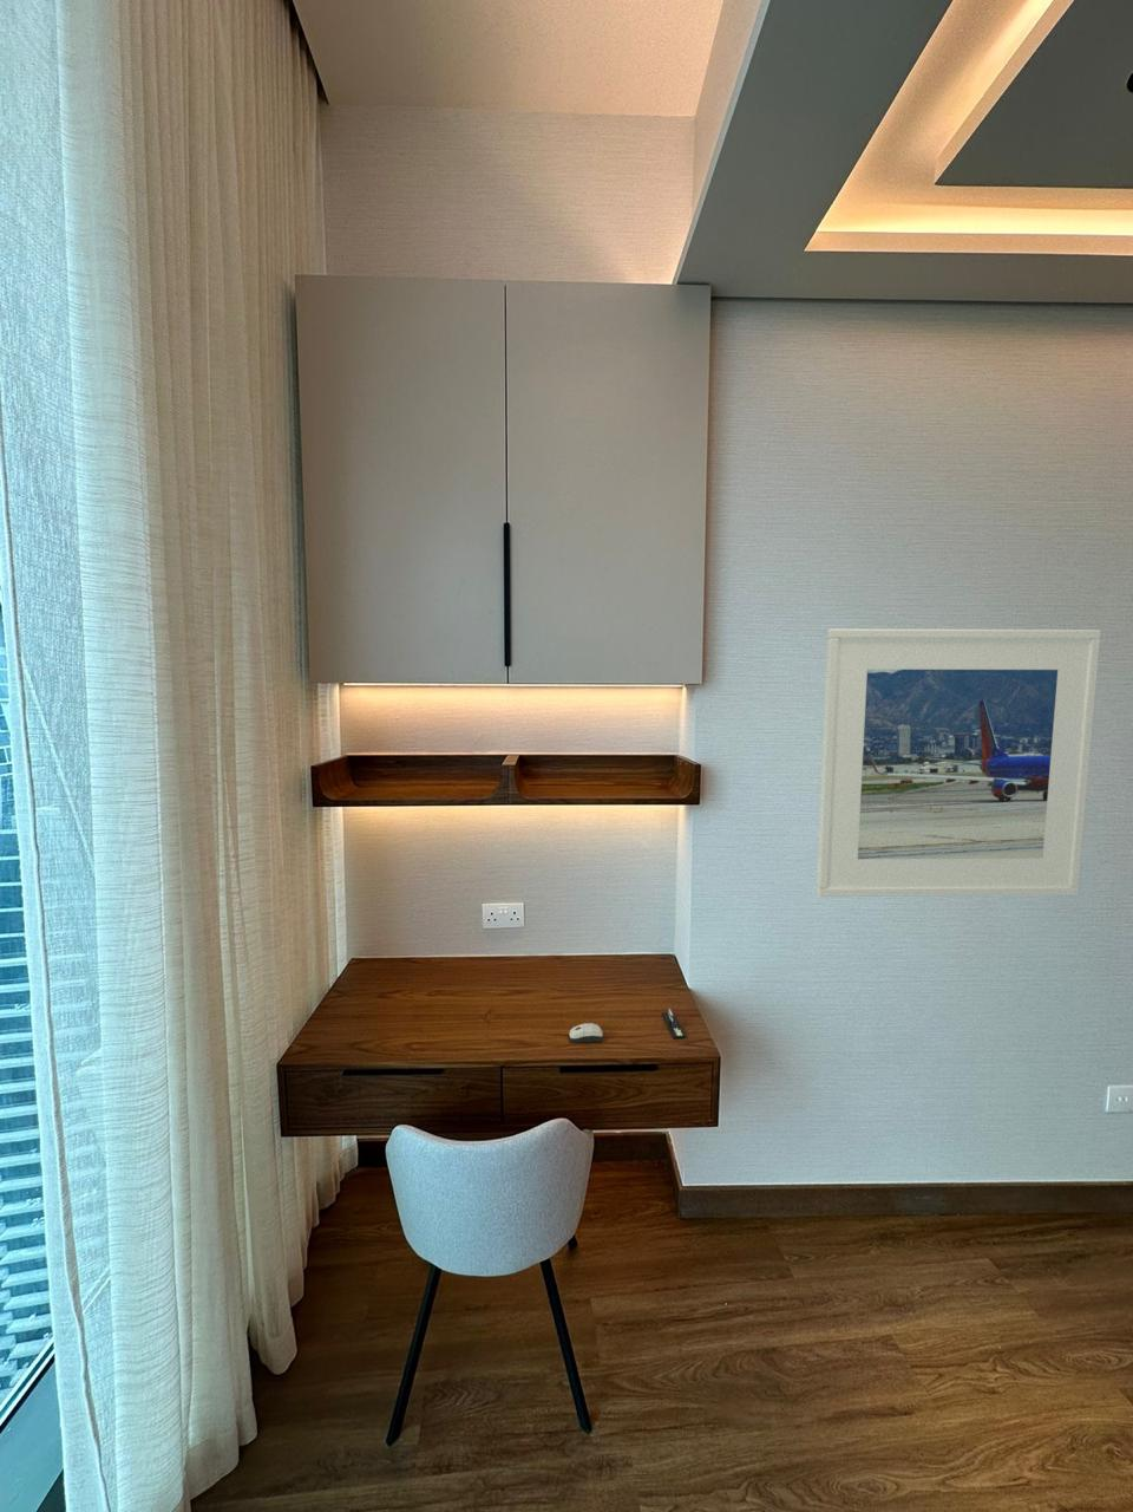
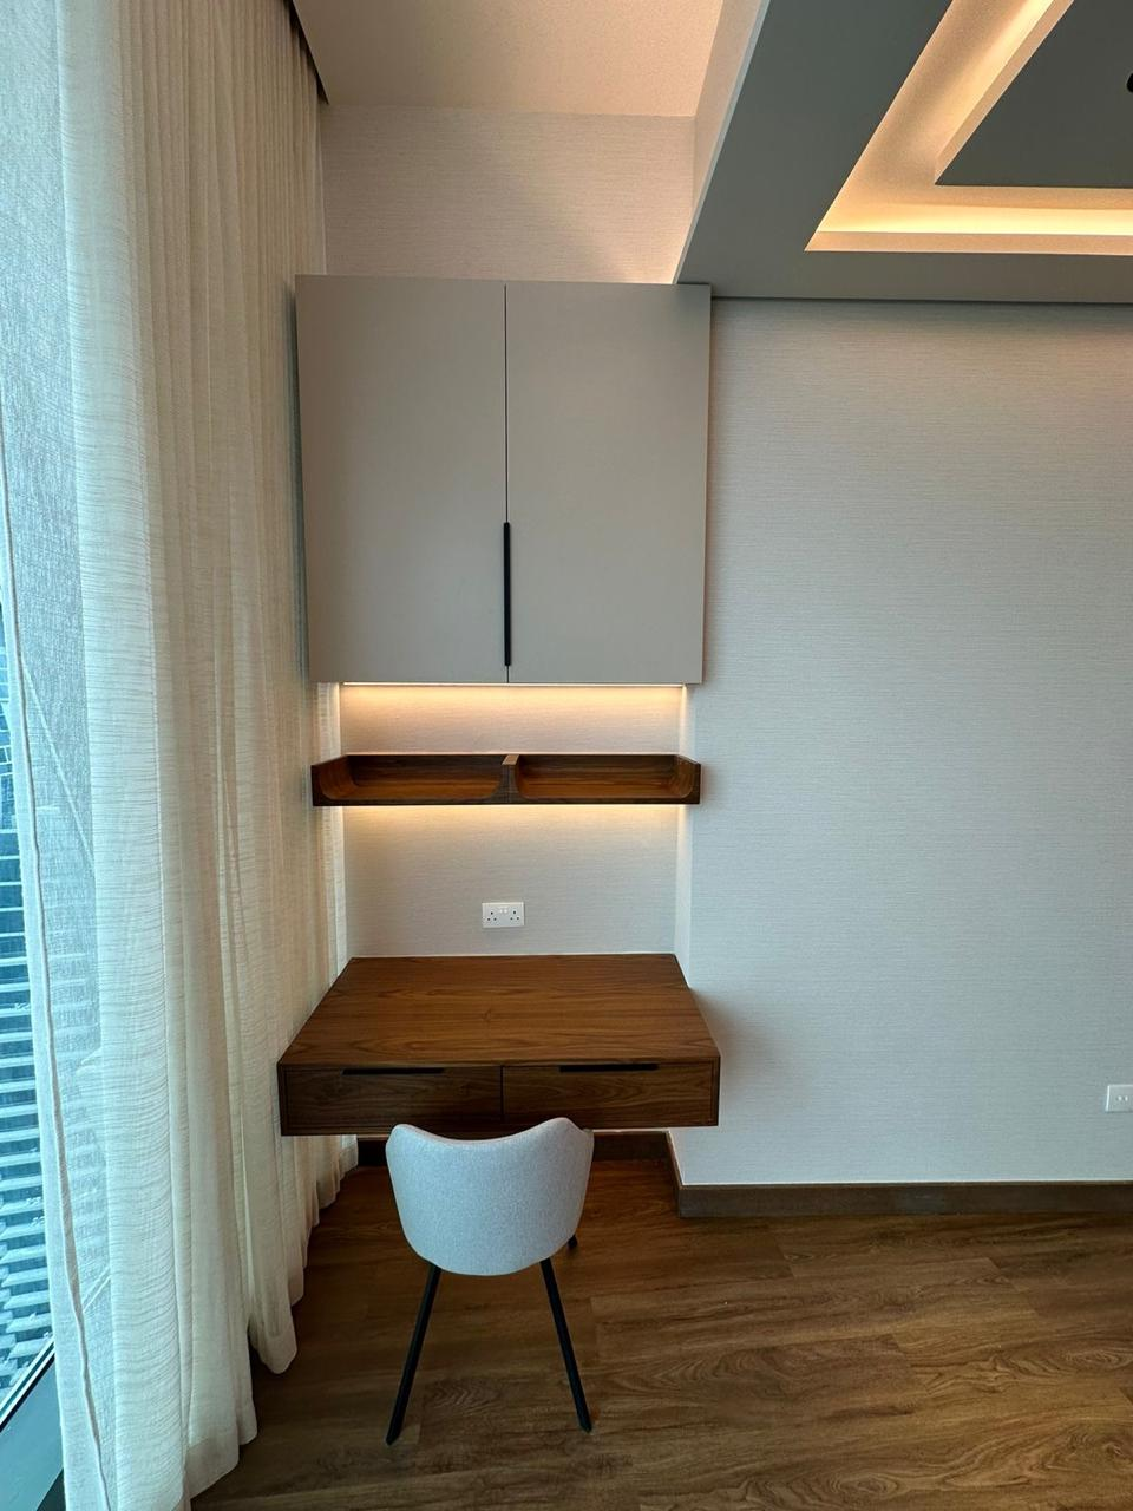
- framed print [815,627,1102,898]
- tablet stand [661,1007,687,1039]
- computer mouse [568,1021,605,1043]
